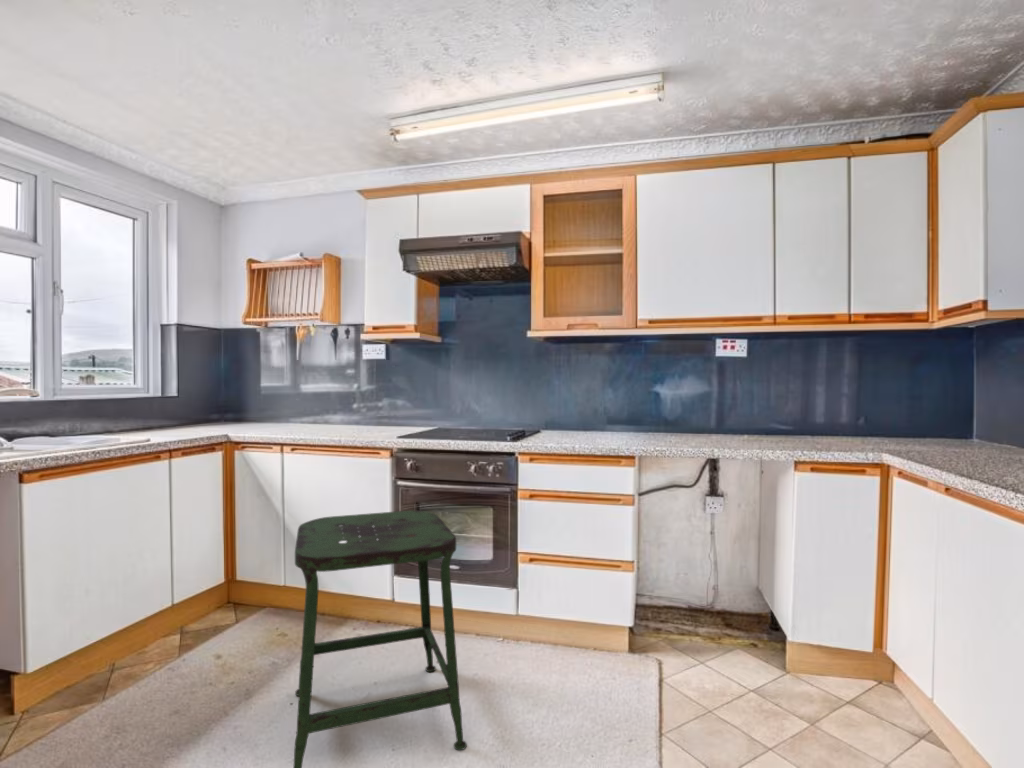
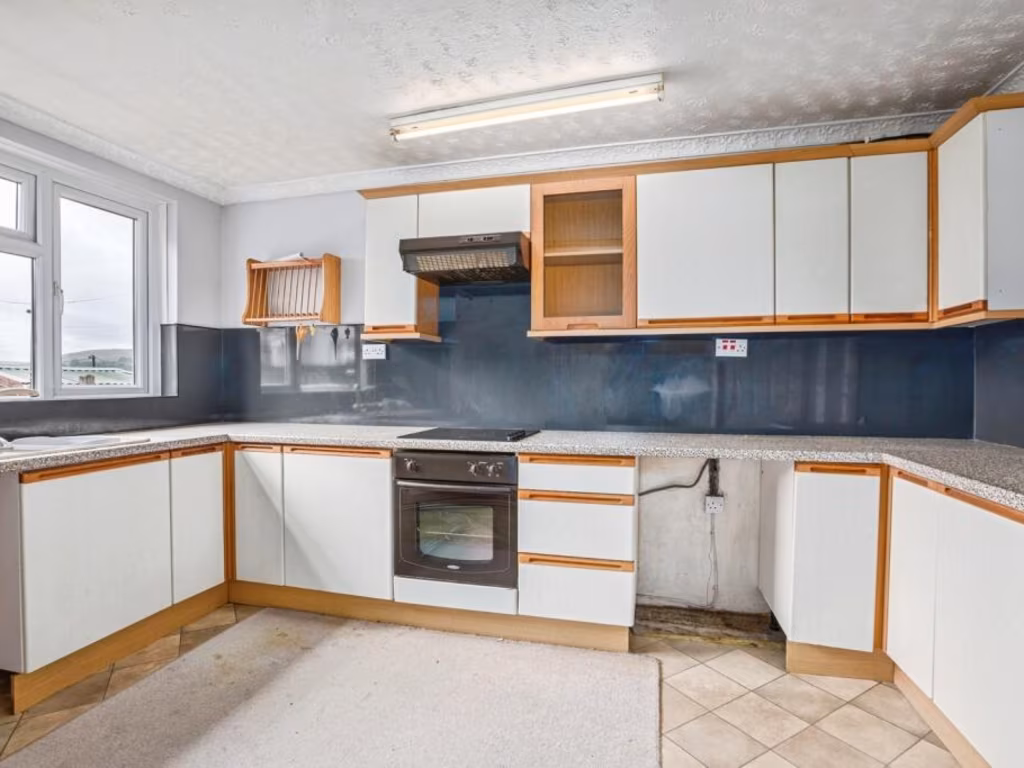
- stool [292,510,468,768]
